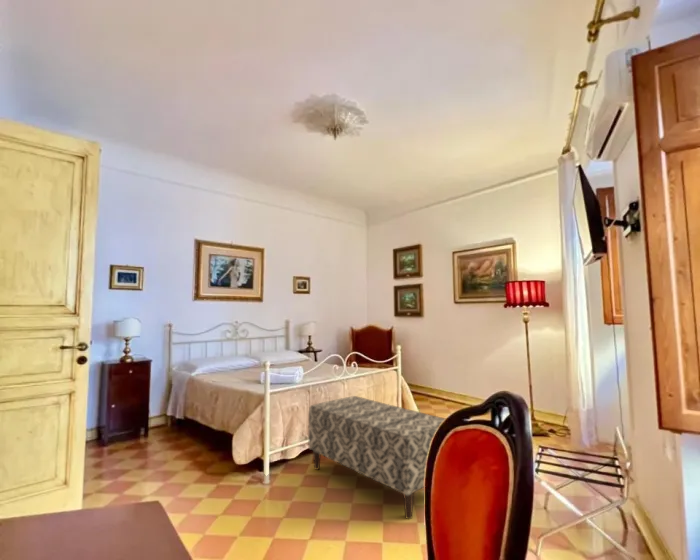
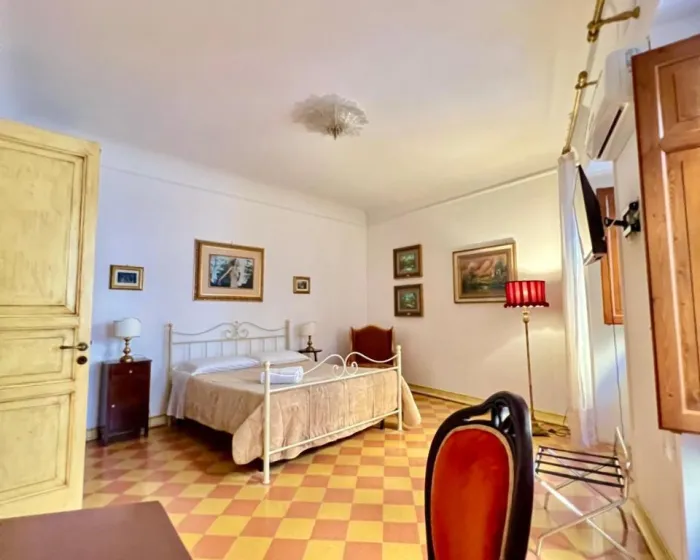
- bench [307,395,446,520]
